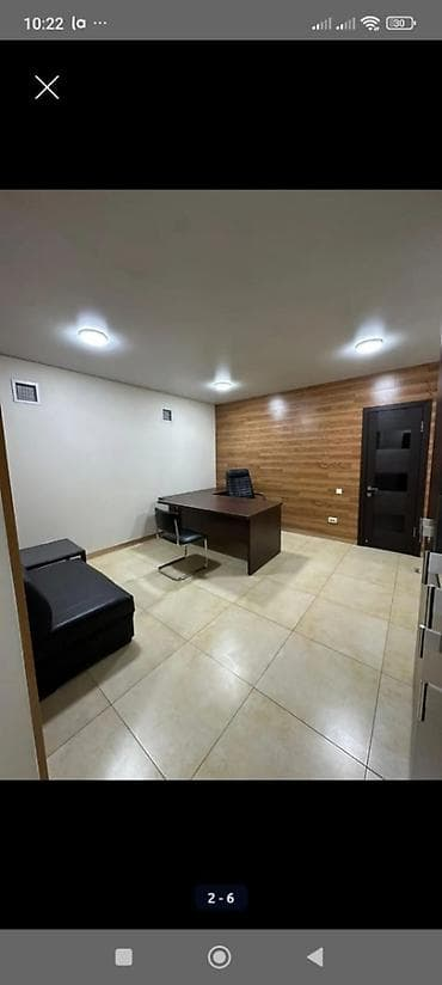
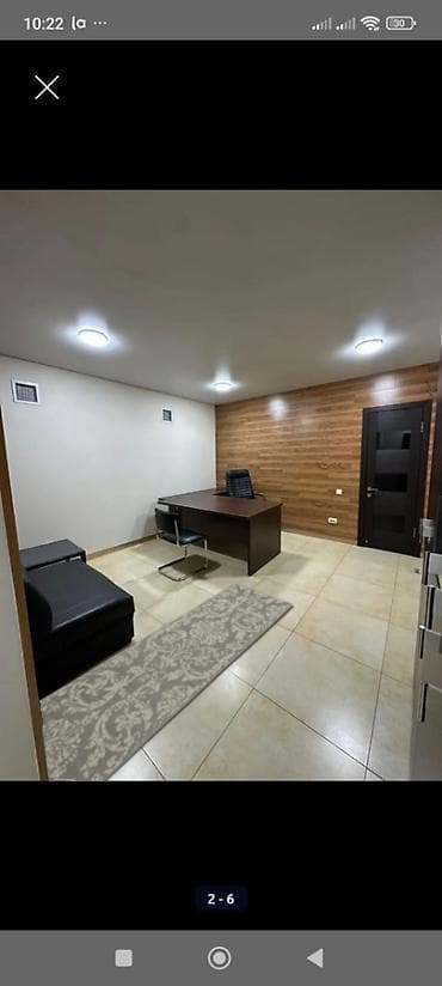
+ rug [38,583,294,783]
